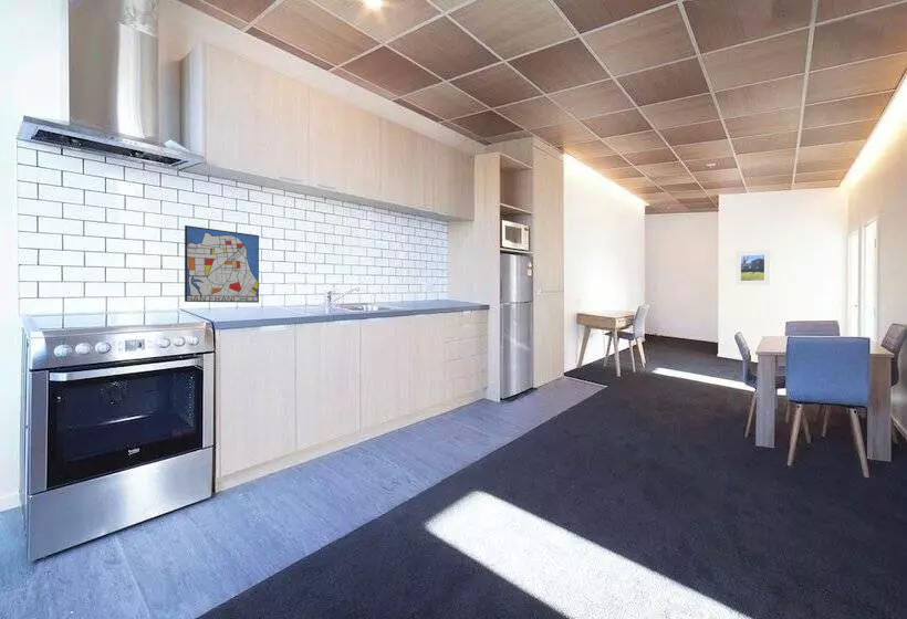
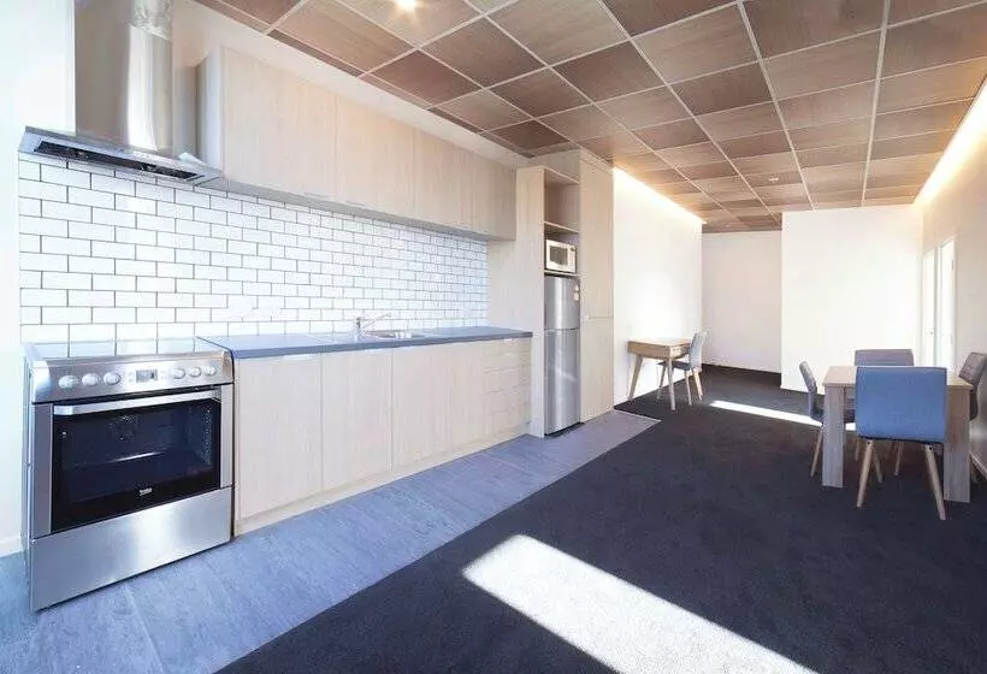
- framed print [734,249,772,286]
- wall art [184,224,260,304]
